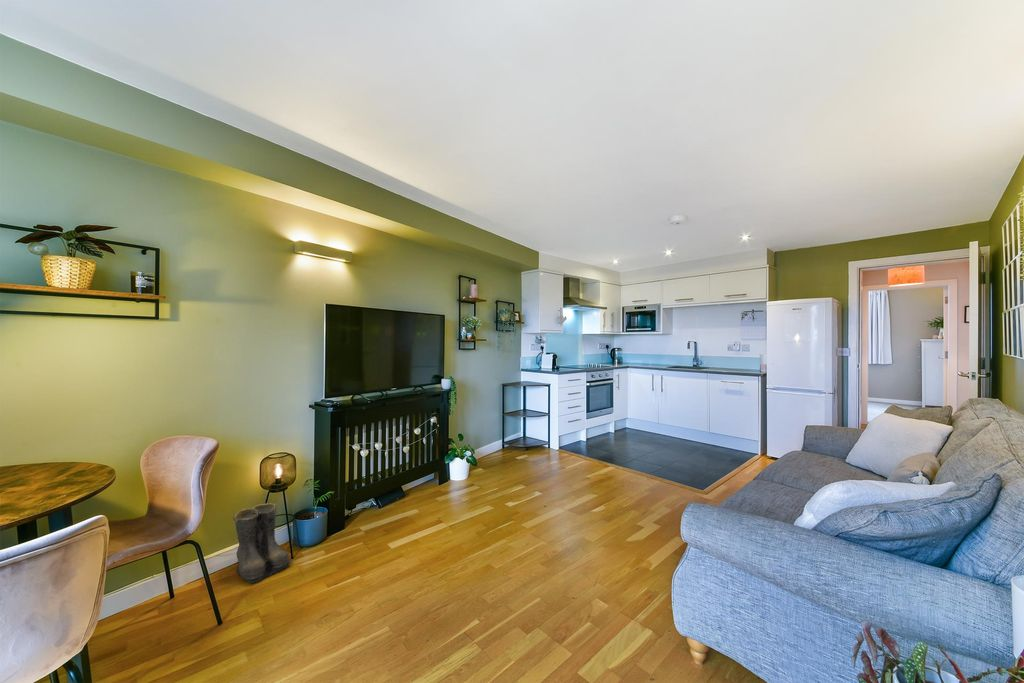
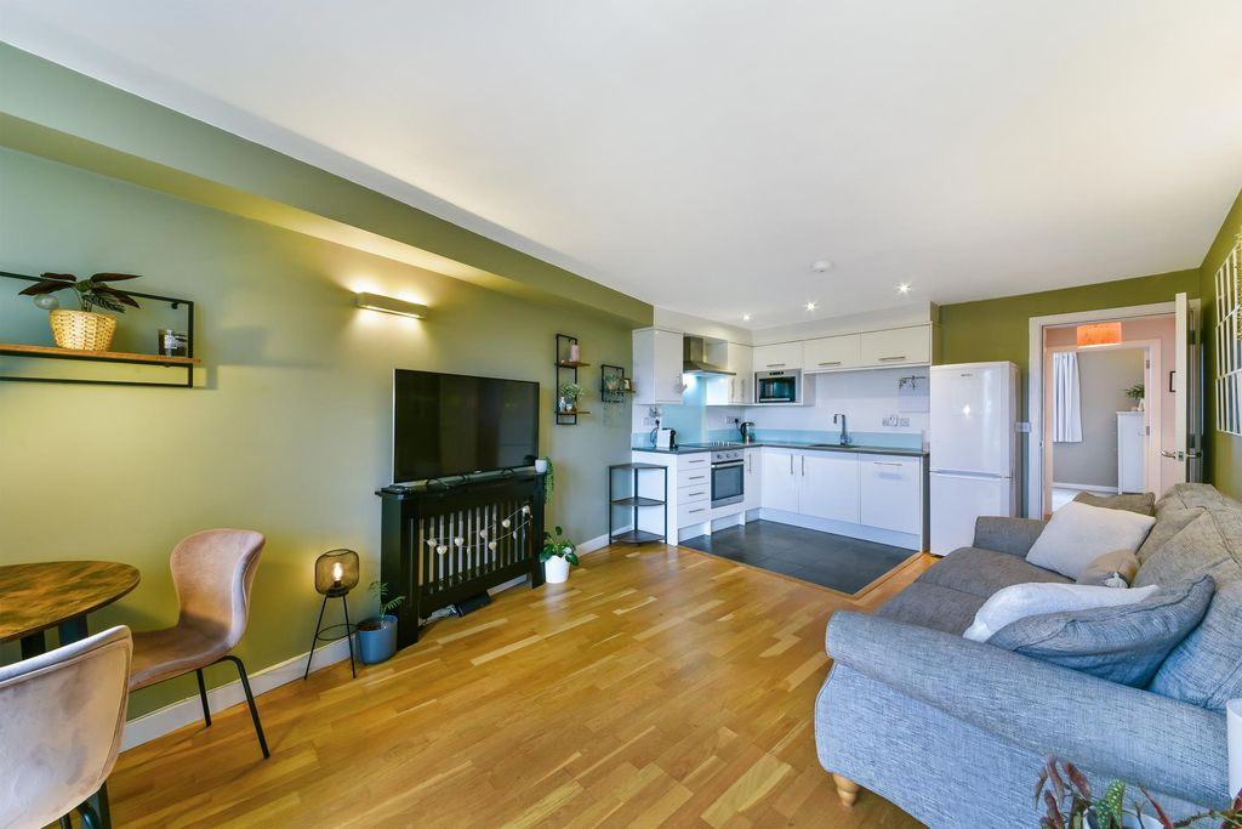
- boots [232,502,294,584]
